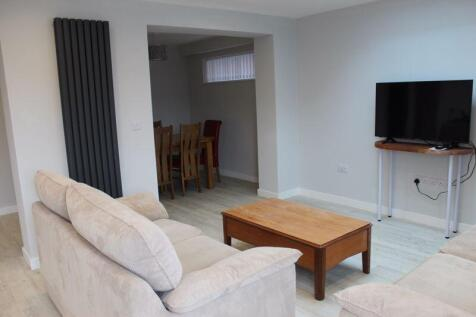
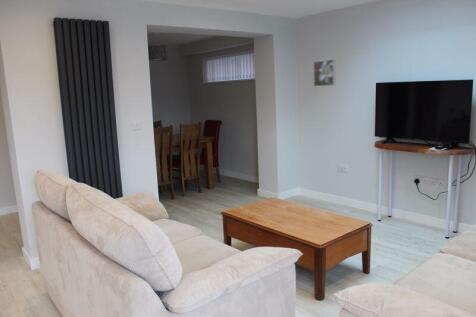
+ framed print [312,58,336,88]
